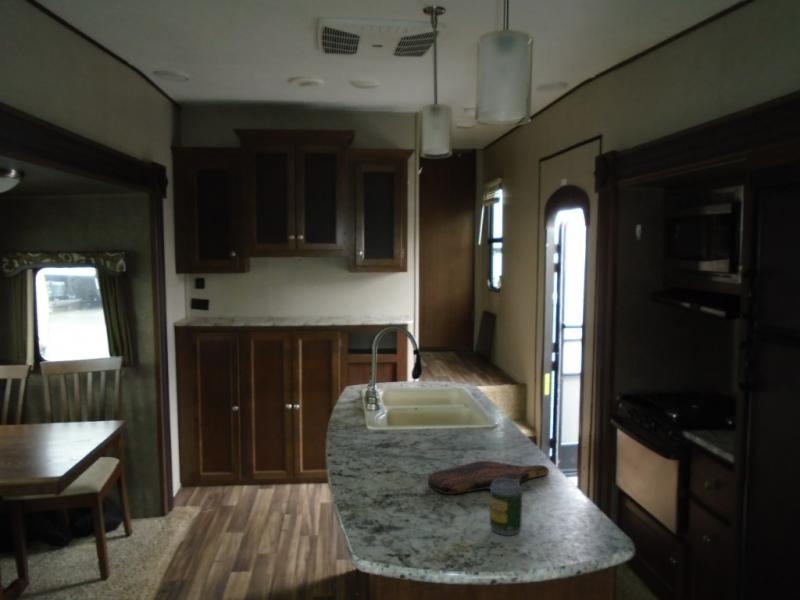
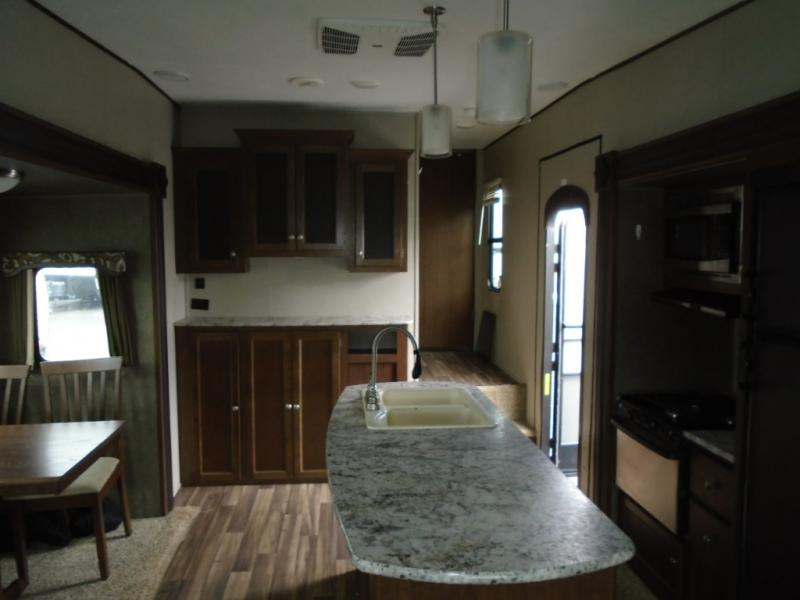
- cutting board [427,460,550,495]
- soda can [489,478,523,536]
